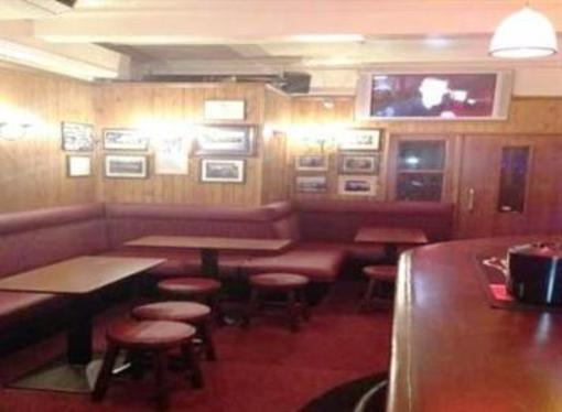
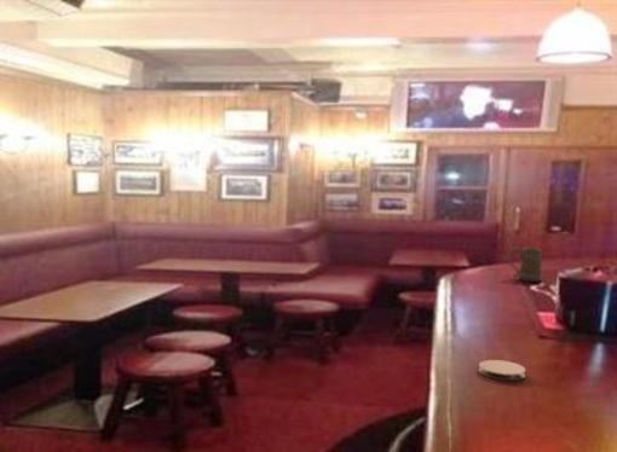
+ beer mug [508,247,543,283]
+ coaster [478,359,526,382]
